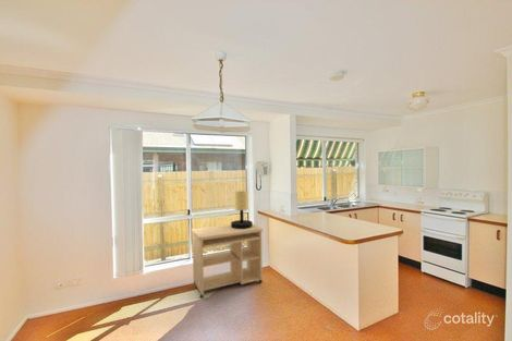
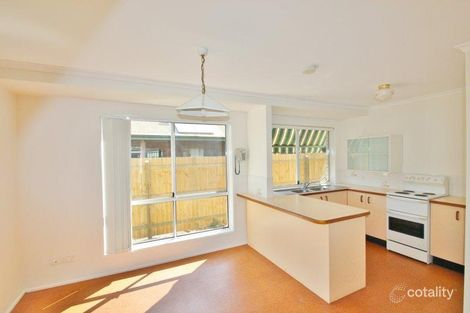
- desk [191,223,264,299]
- table lamp [230,191,254,229]
